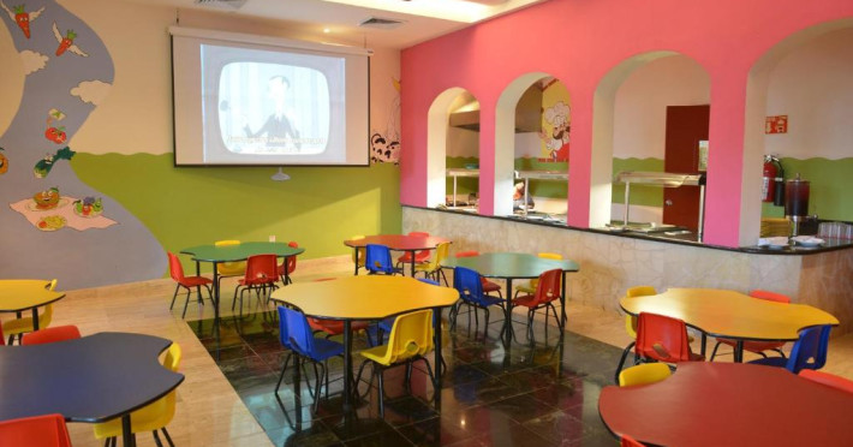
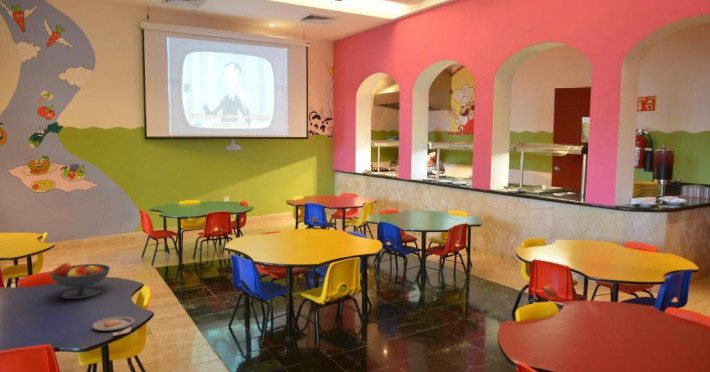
+ dinner plate [91,316,136,337]
+ fruit bowl [49,262,111,300]
